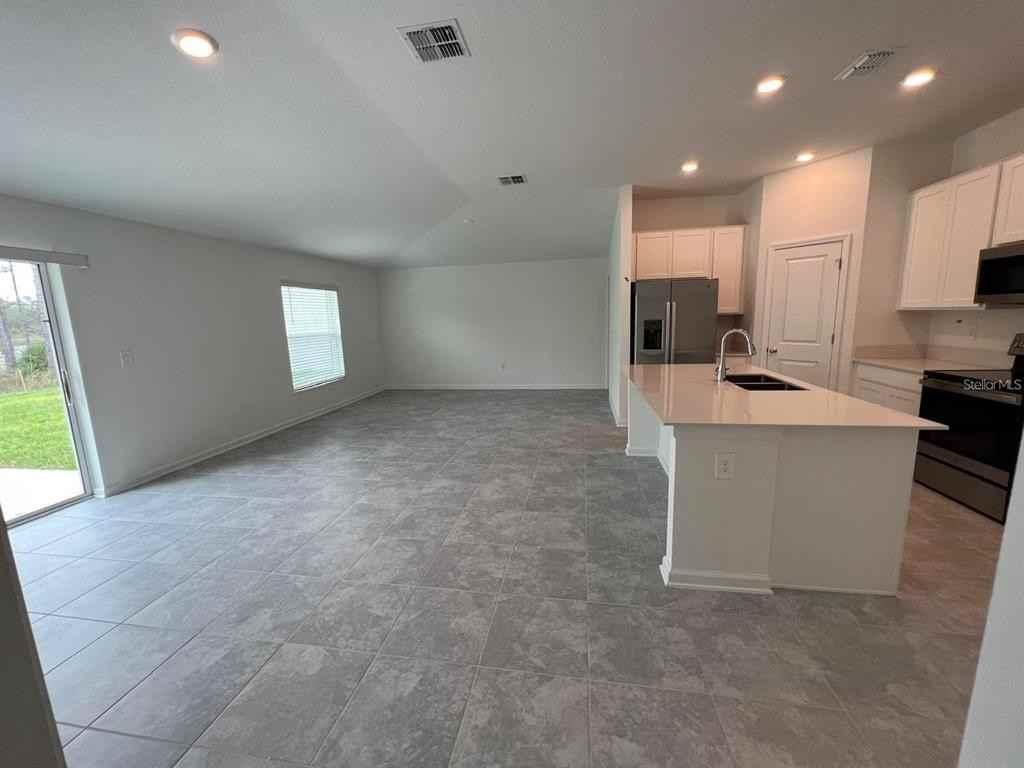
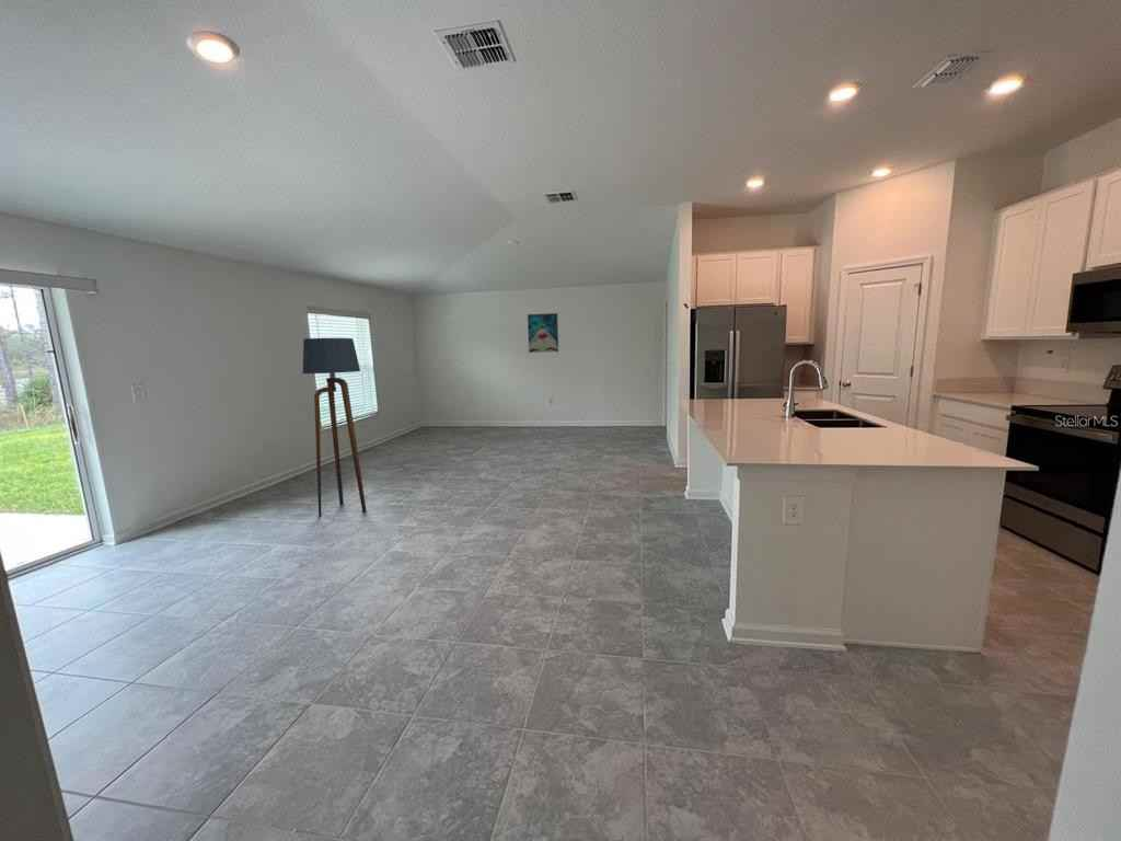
+ wall art [527,312,559,354]
+ floor lamp [301,337,368,517]
